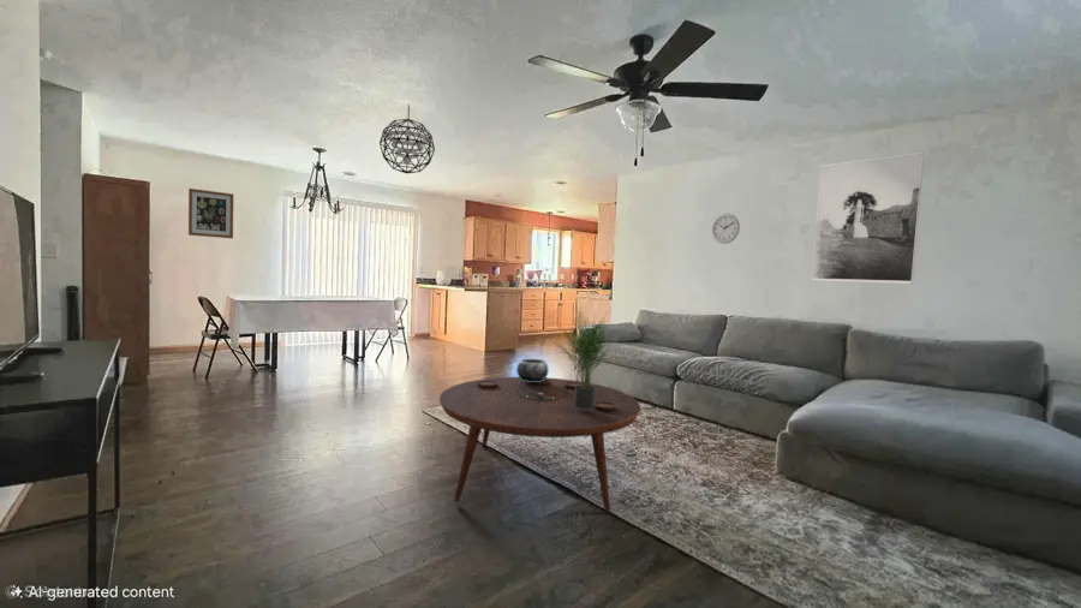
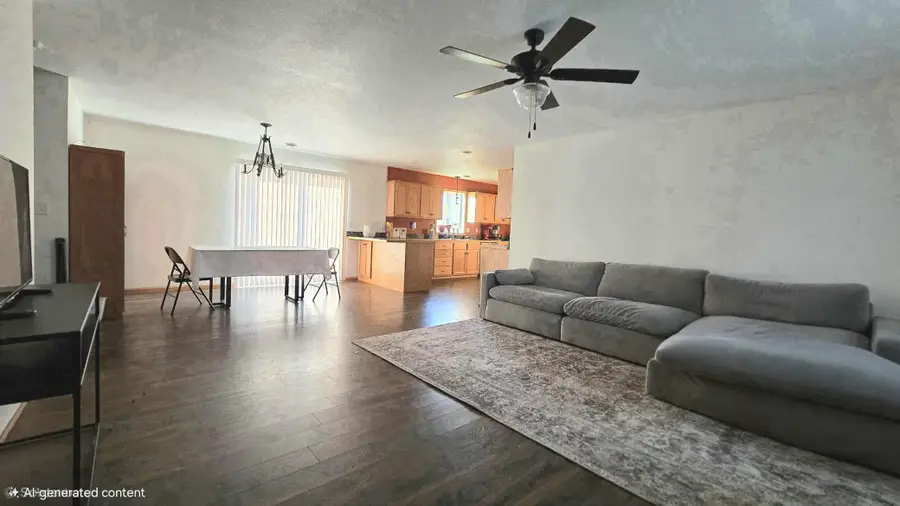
- coffee table [438,376,641,513]
- potted plant [550,309,615,409]
- decorative bowl [515,358,550,382]
- pendant light [378,103,436,174]
- wall clock [710,213,741,245]
- wall art [187,187,234,239]
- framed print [811,150,925,285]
